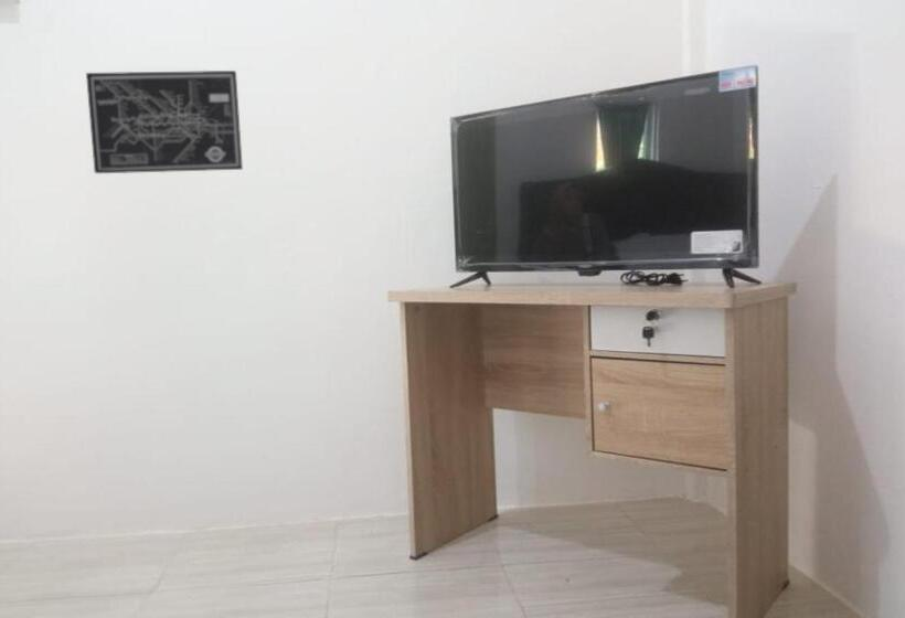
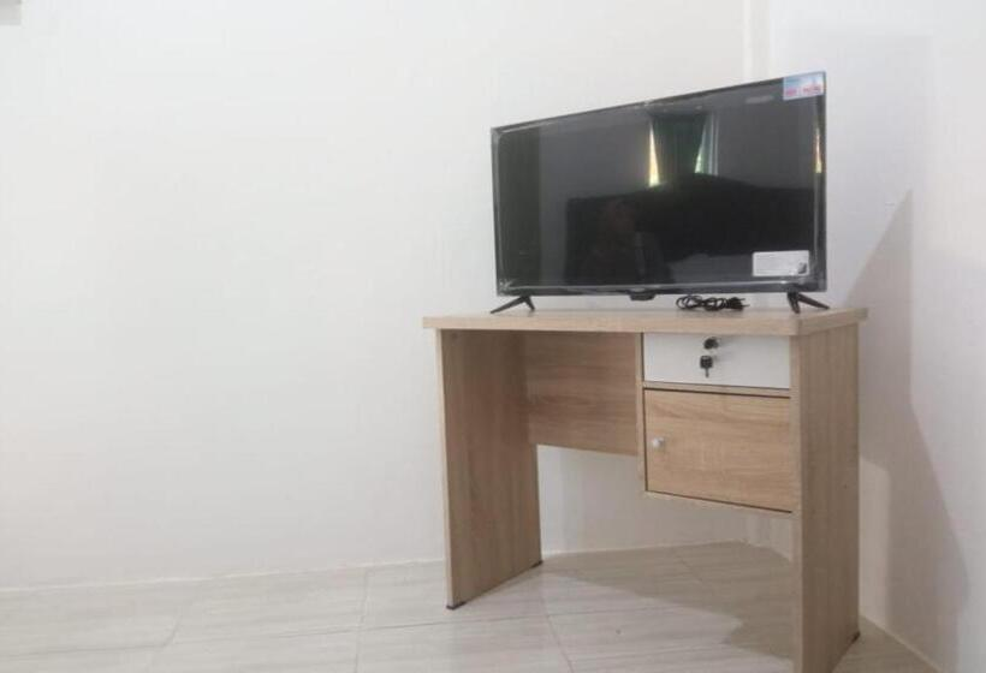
- wall art [85,70,244,174]
